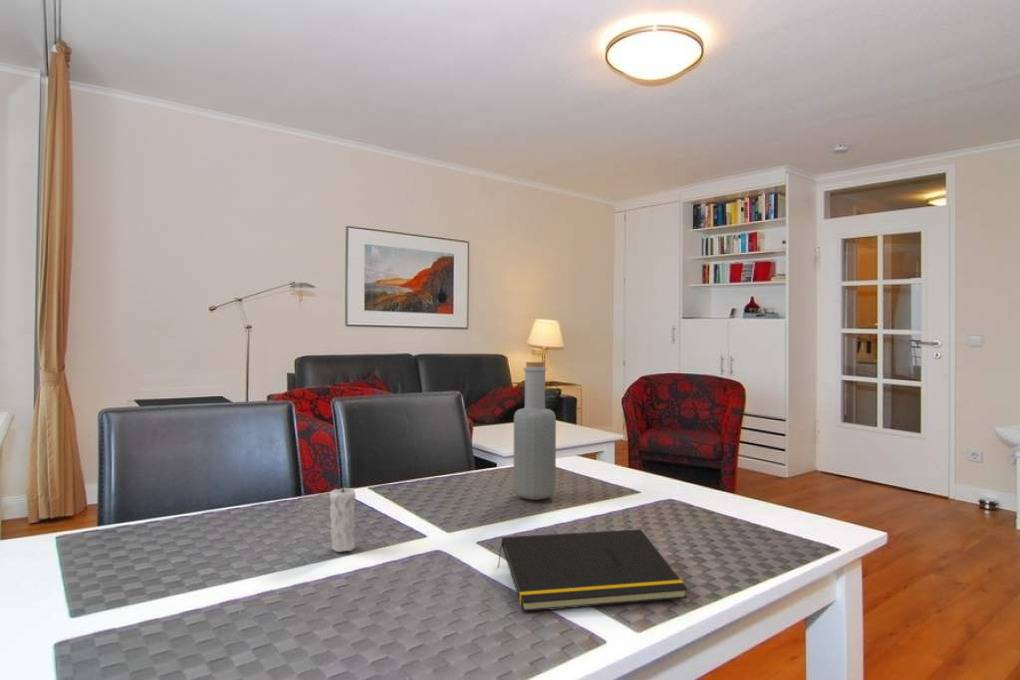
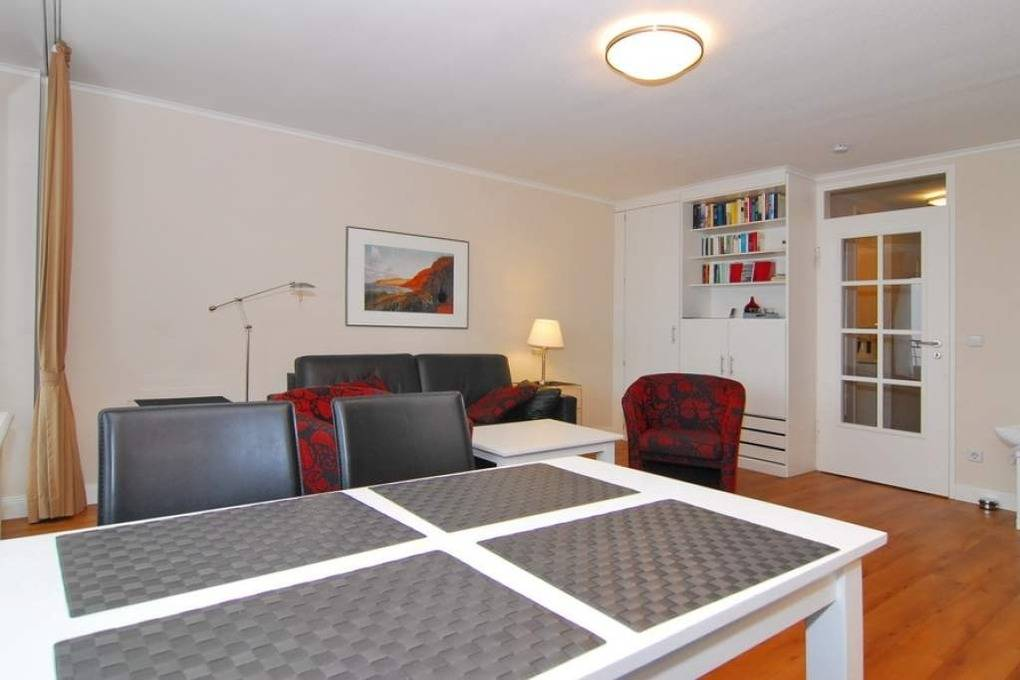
- bottle [513,361,557,501]
- candle [329,480,357,553]
- notepad [497,528,689,613]
